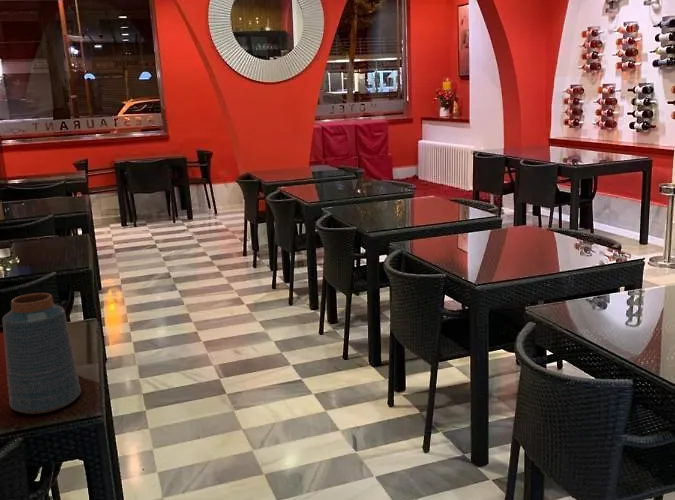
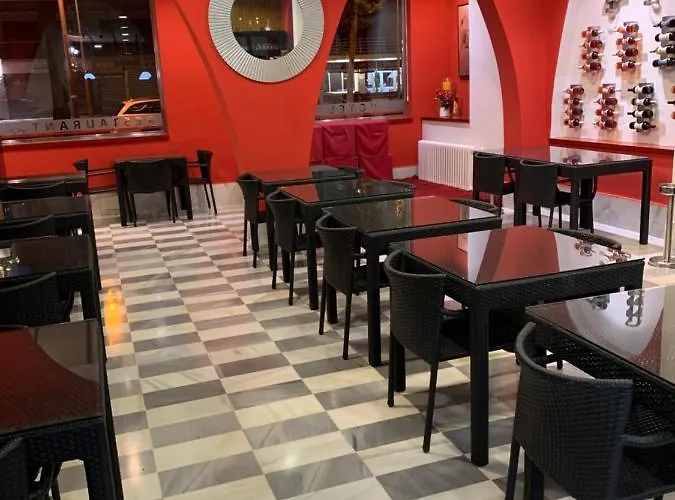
- vase [1,292,82,415]
